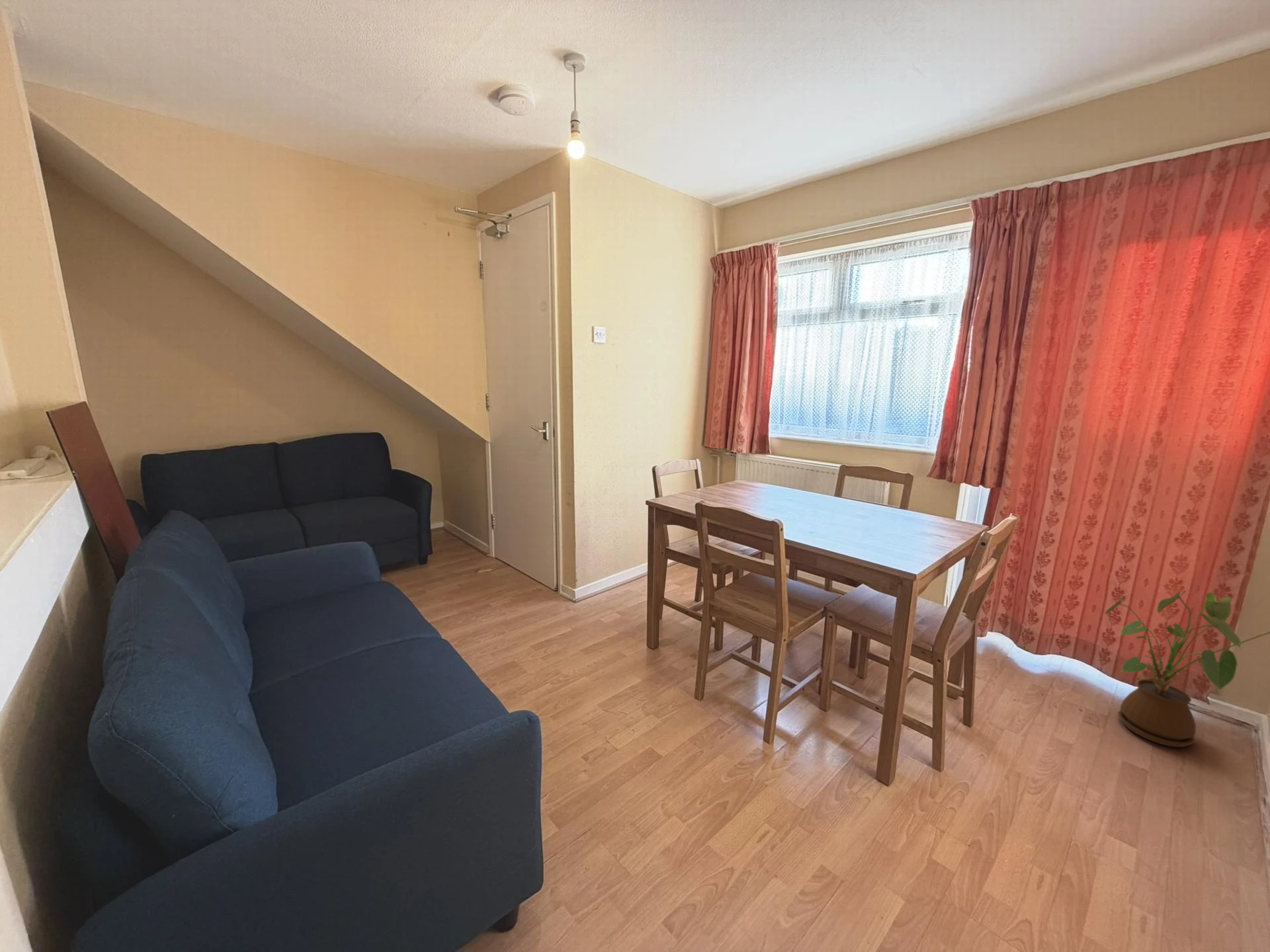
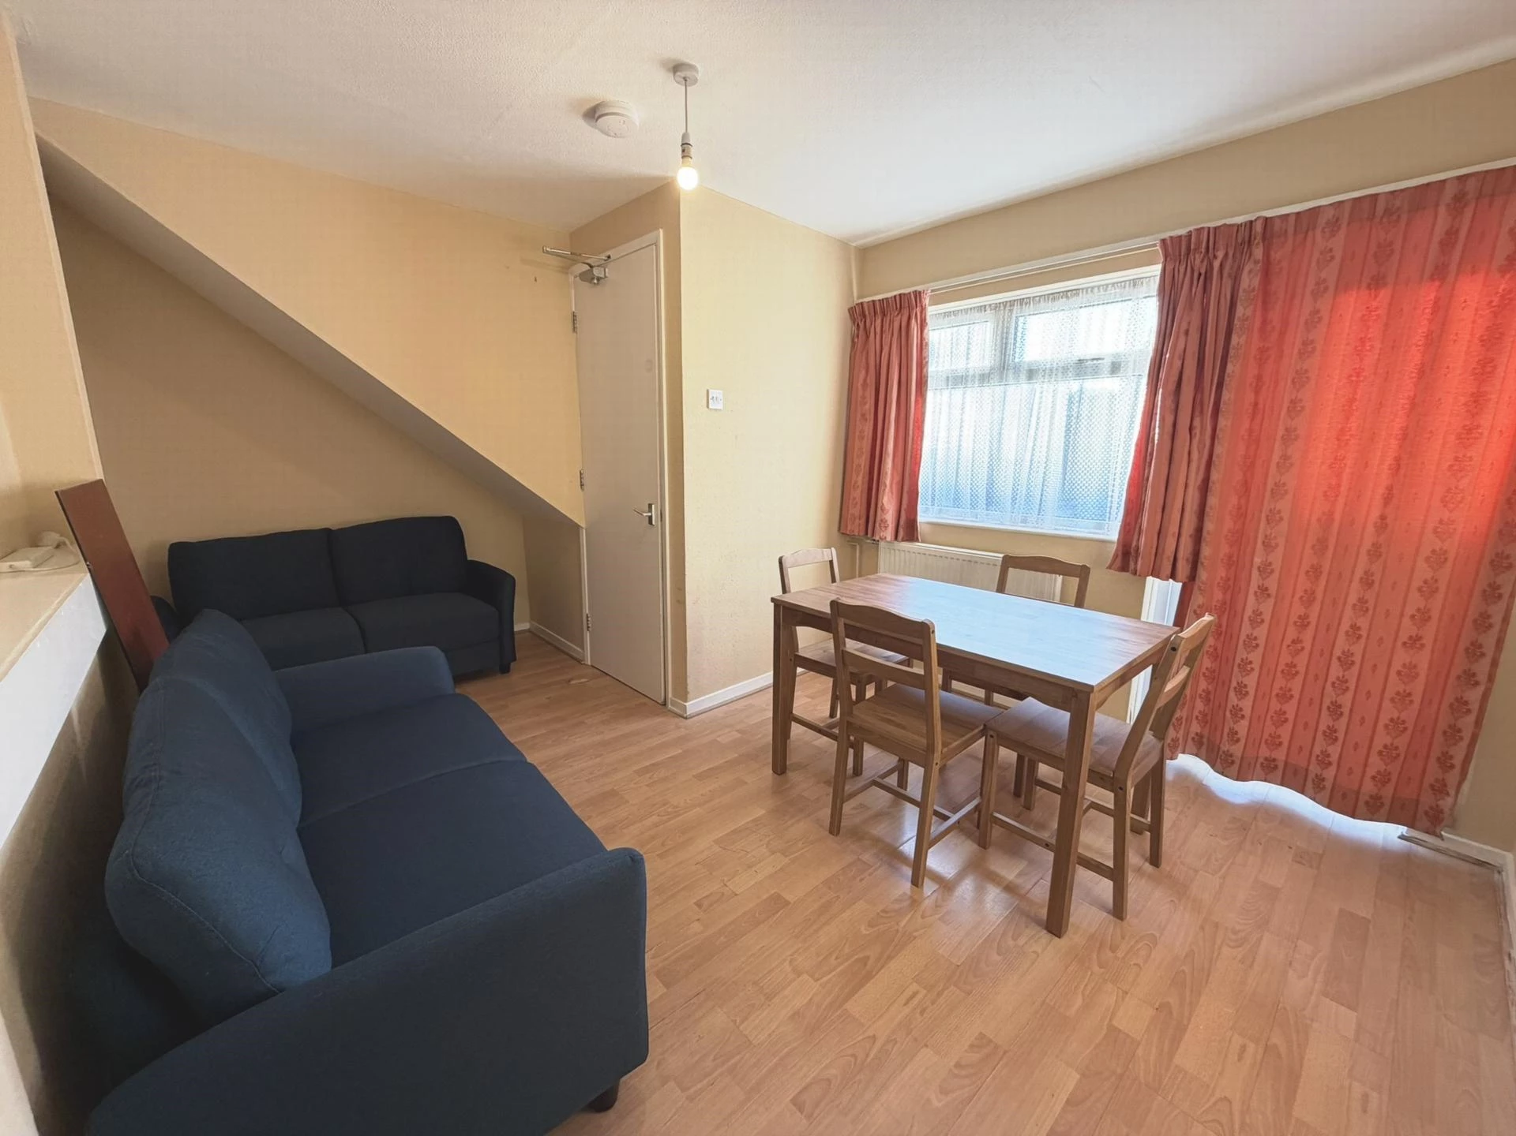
- house plant [1104,590,1270,748]
